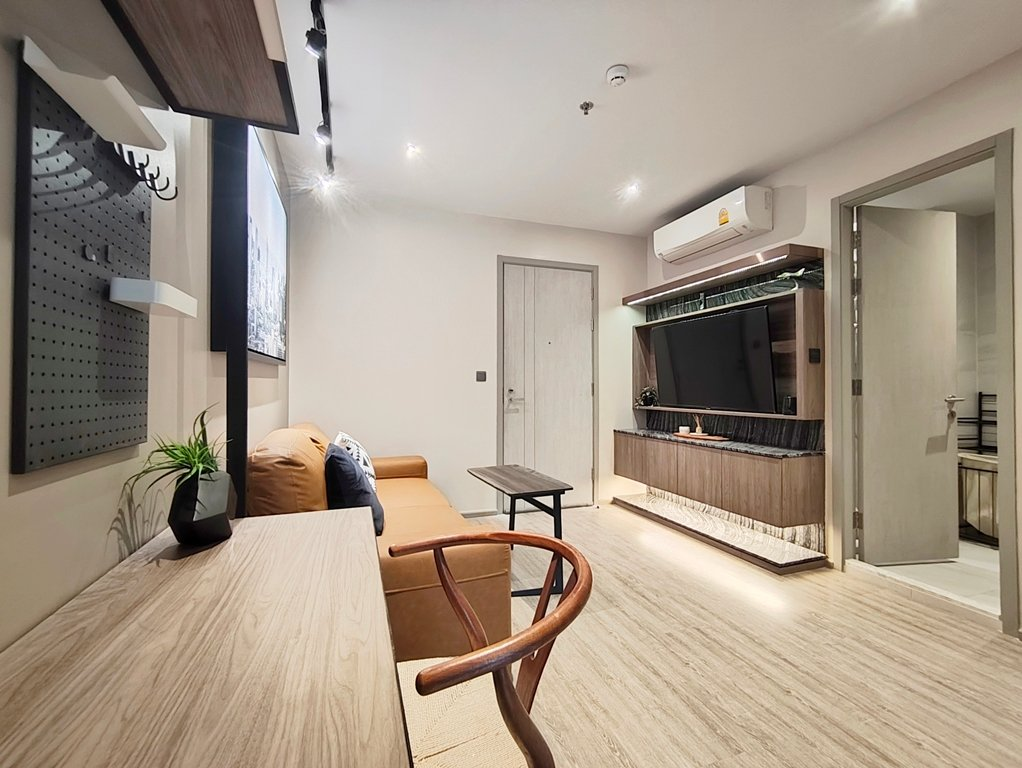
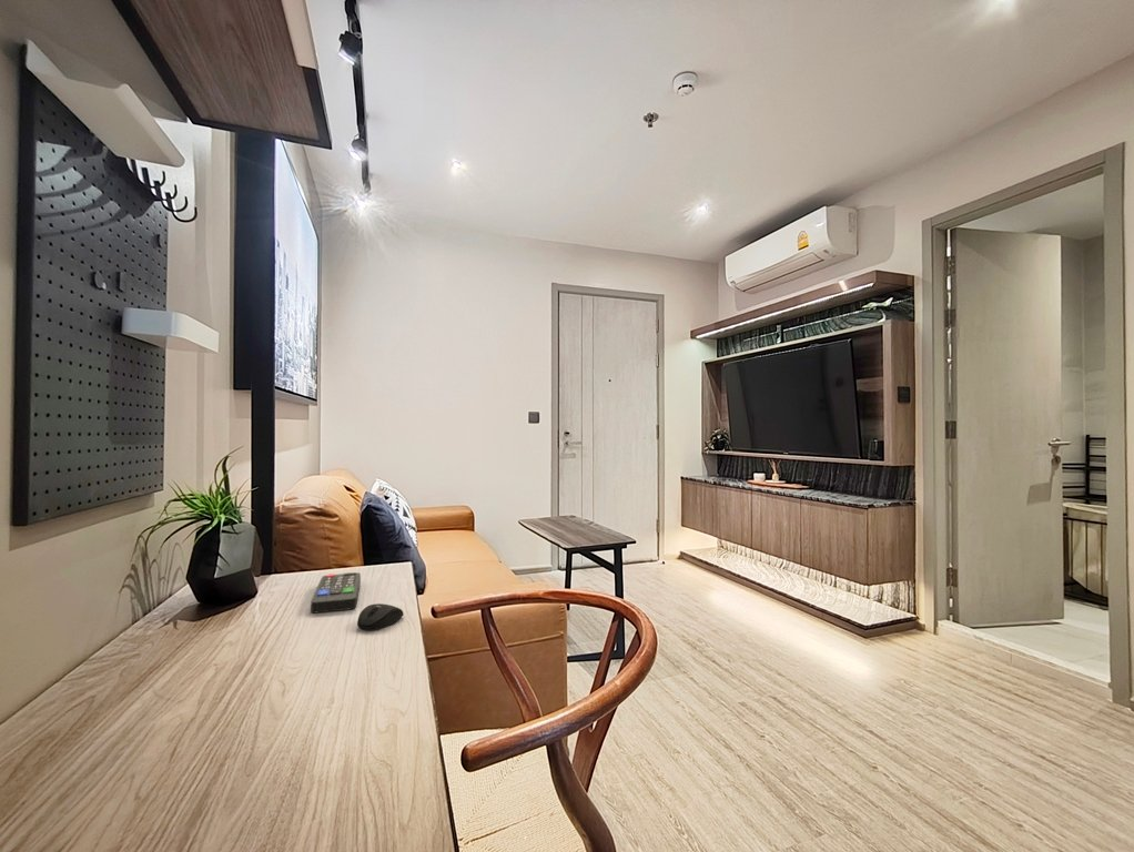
+ remote control [310,571,362,615]
+ mouse [356,602,405,631]
